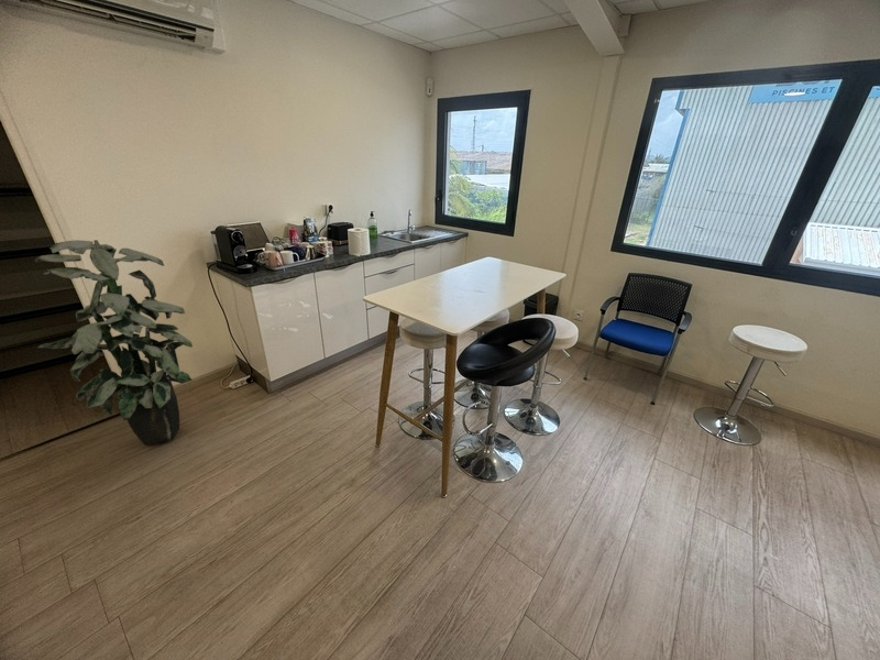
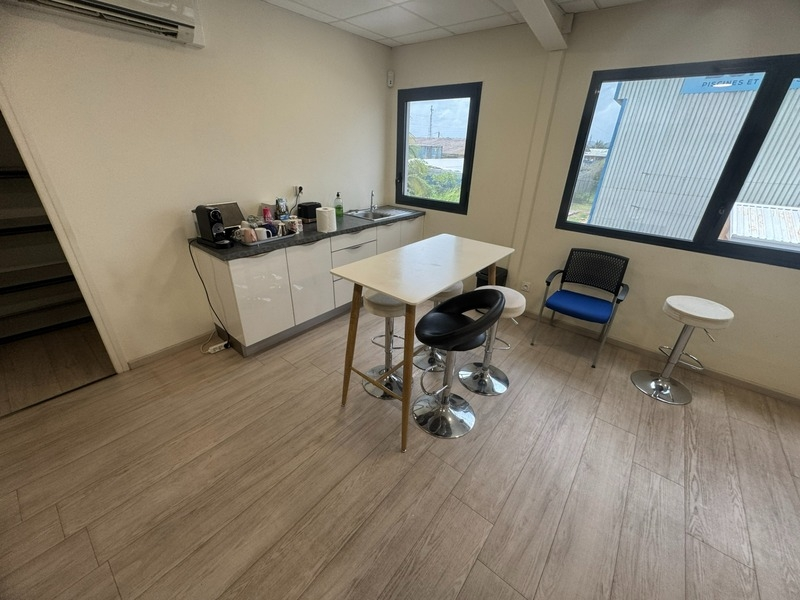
- indoor plant [34,239,194,447]
